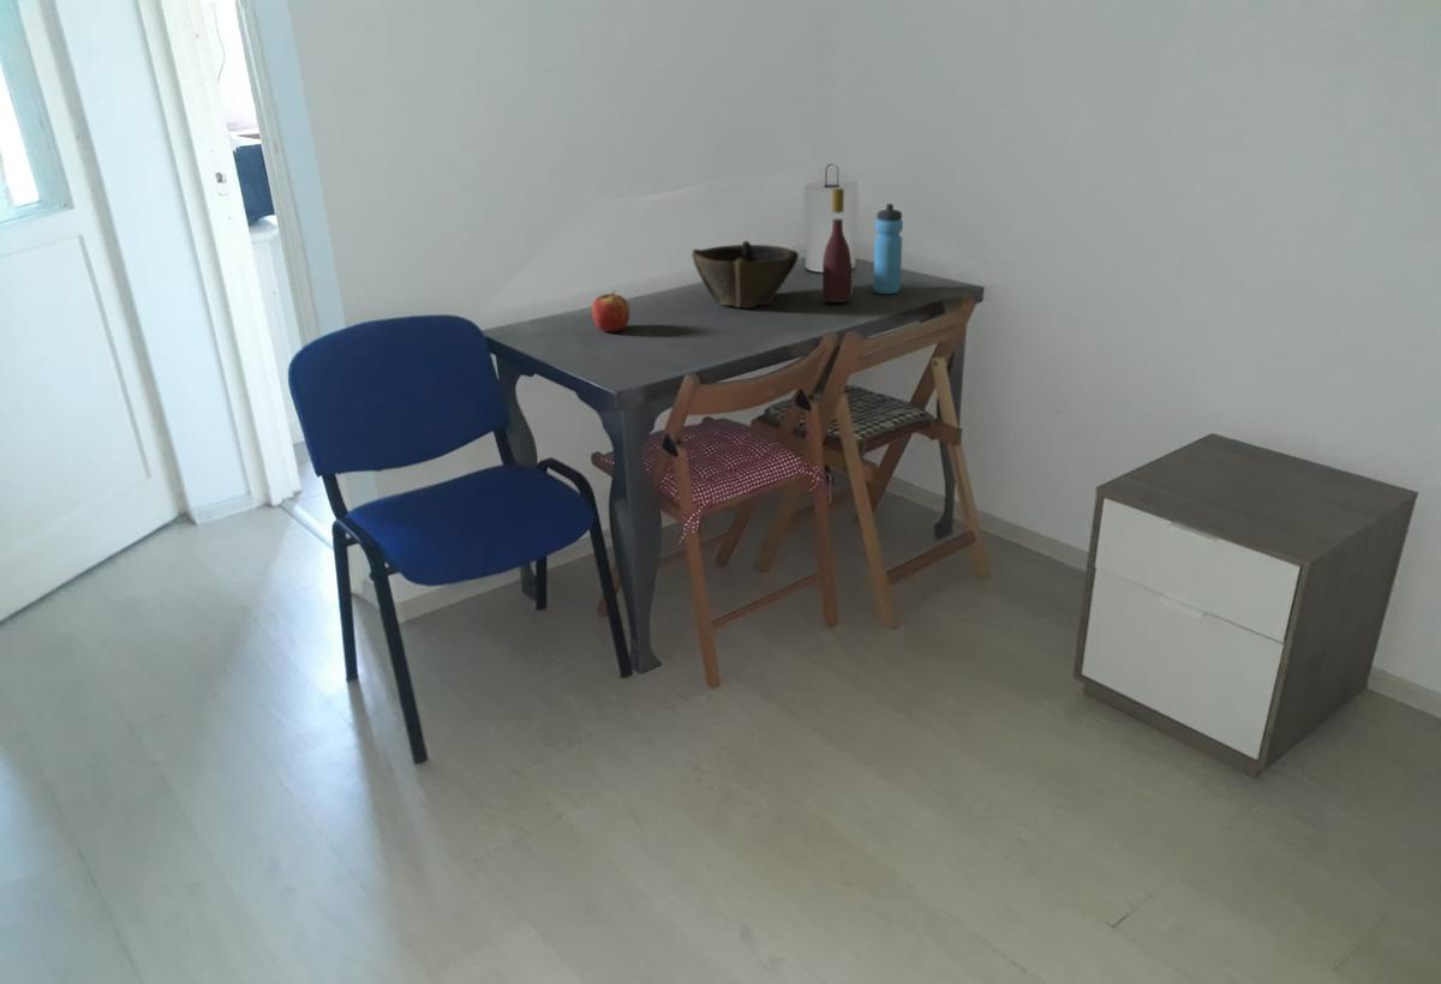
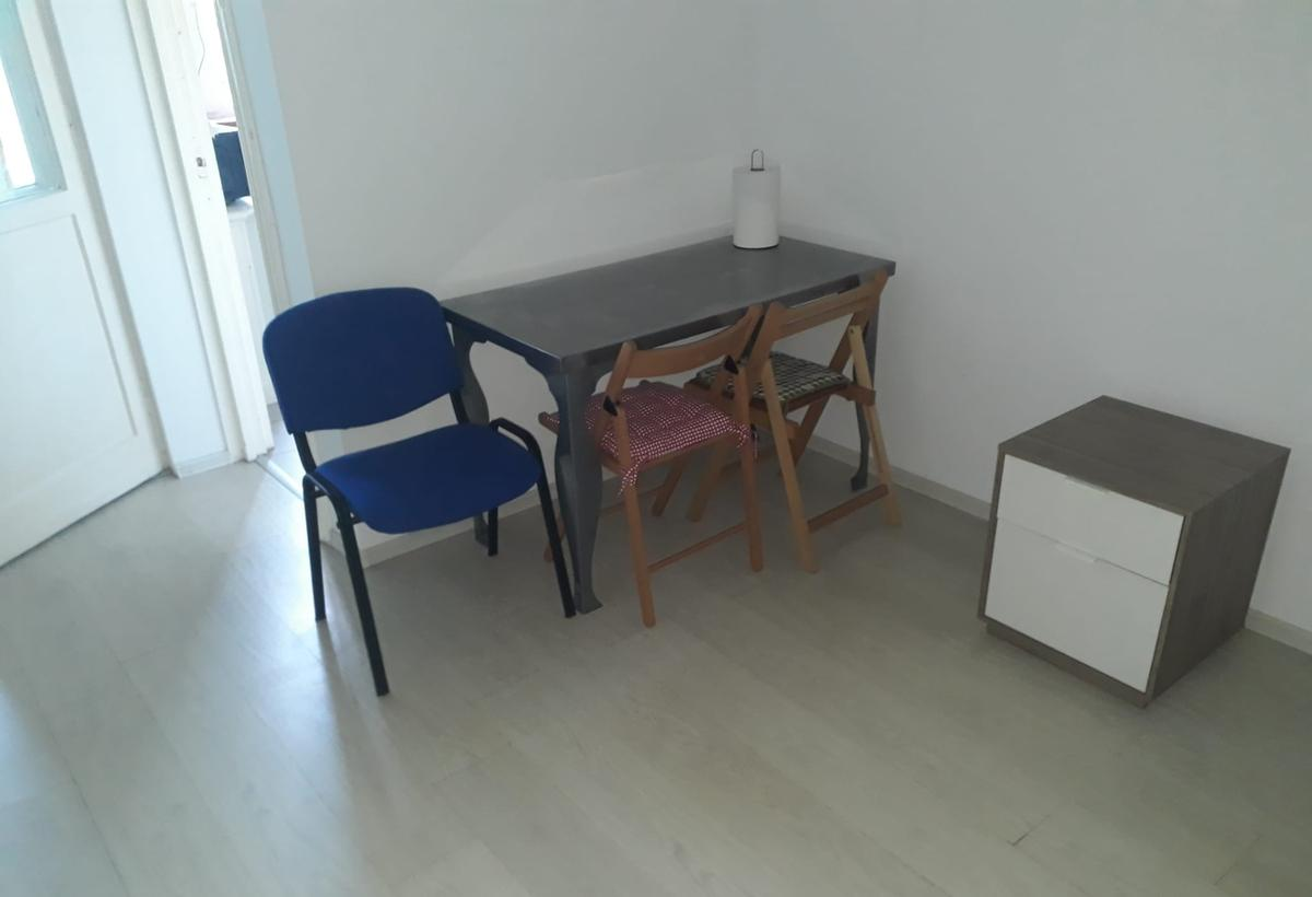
- apple [591,290,630,332]
- bowl [690,240,800,310]
- wine bottle [821,187,854,304]
- water bottle [872,203,904,295]
